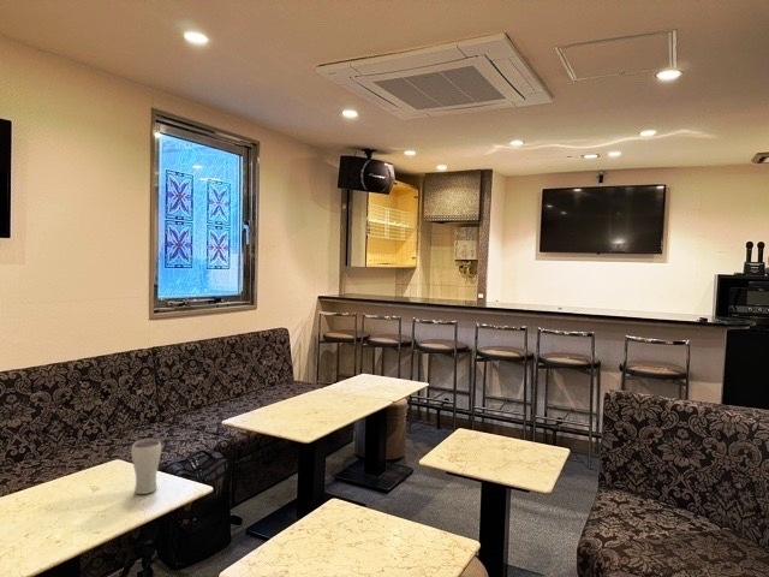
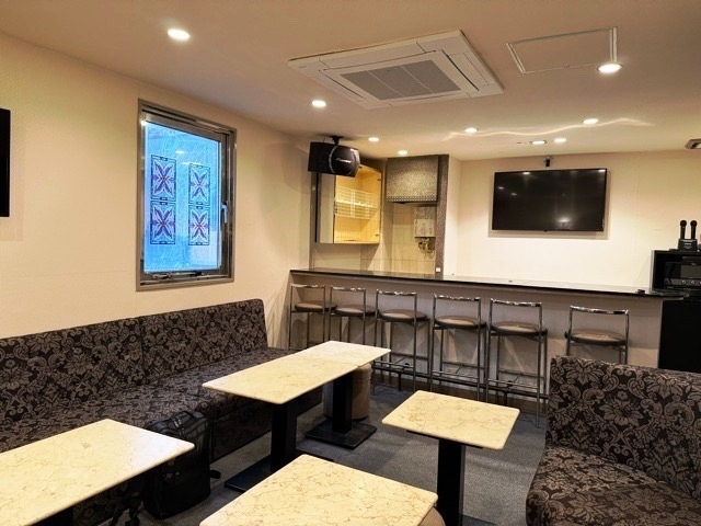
- drinking glass [130,439,162,495]
